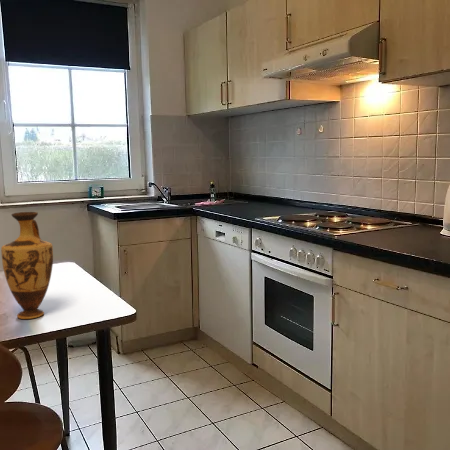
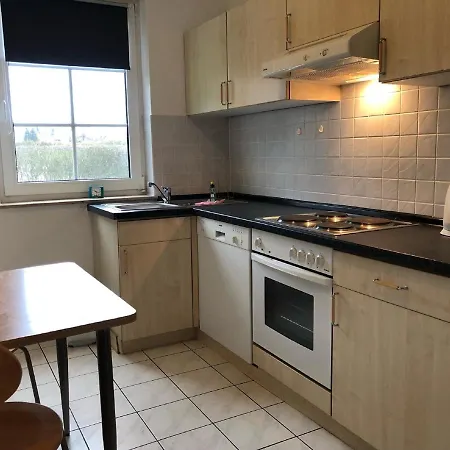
- vase [0,211,54,320]
